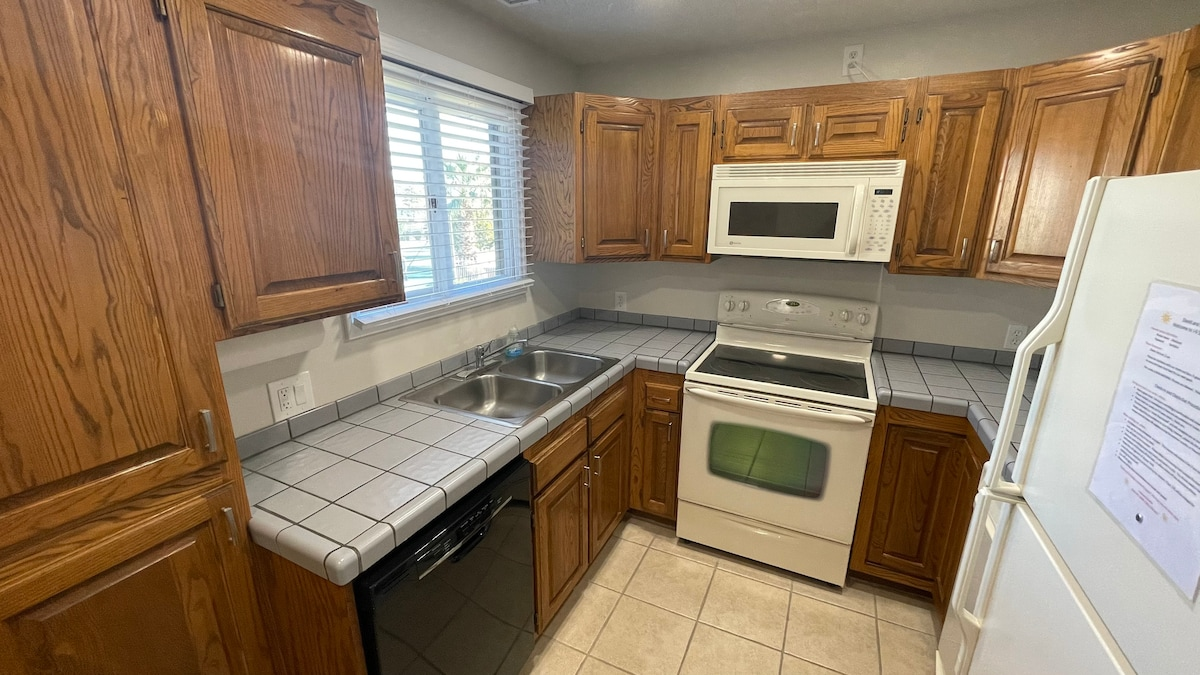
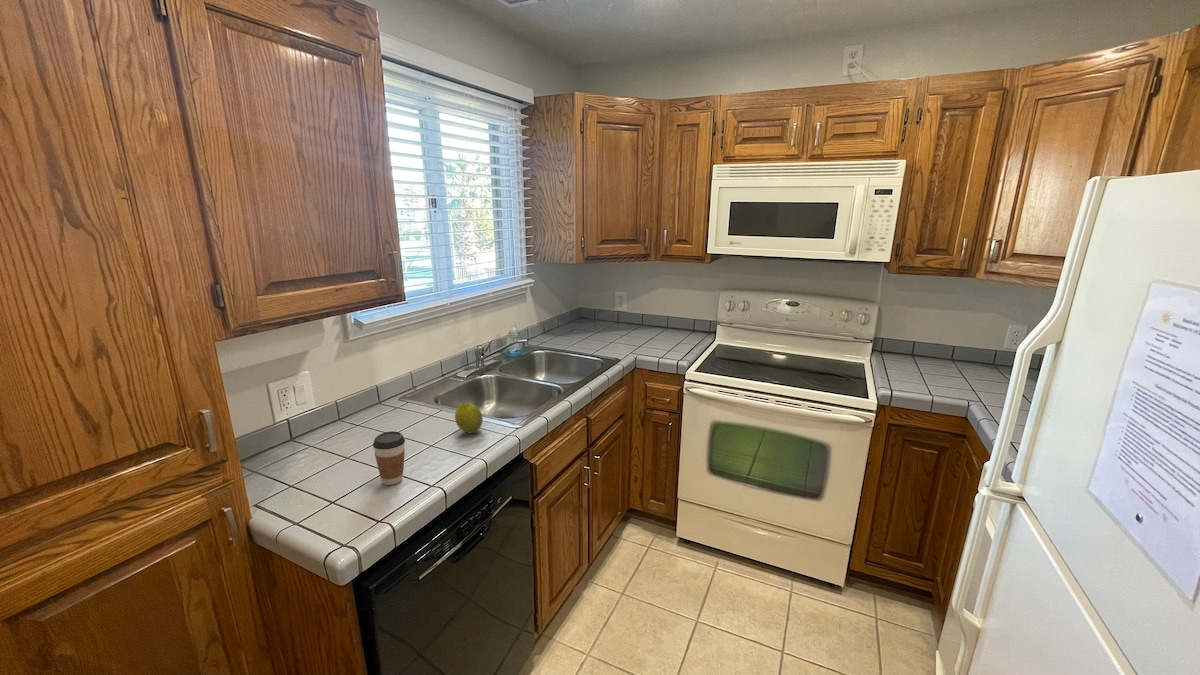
+ coffee cup [372,430,406,486]
+ fruit [454,402,484,434]
